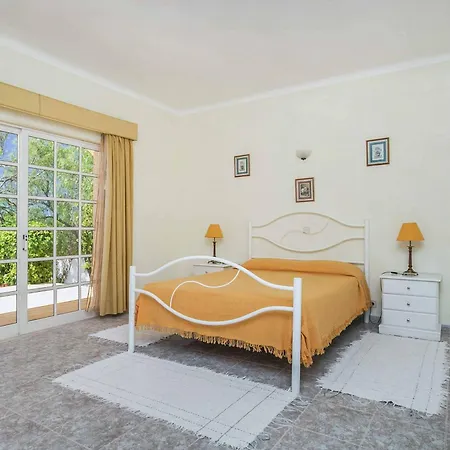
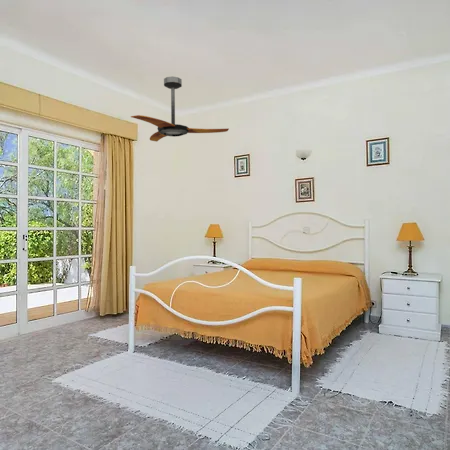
+ ceiling fan [130,76,230,143]
